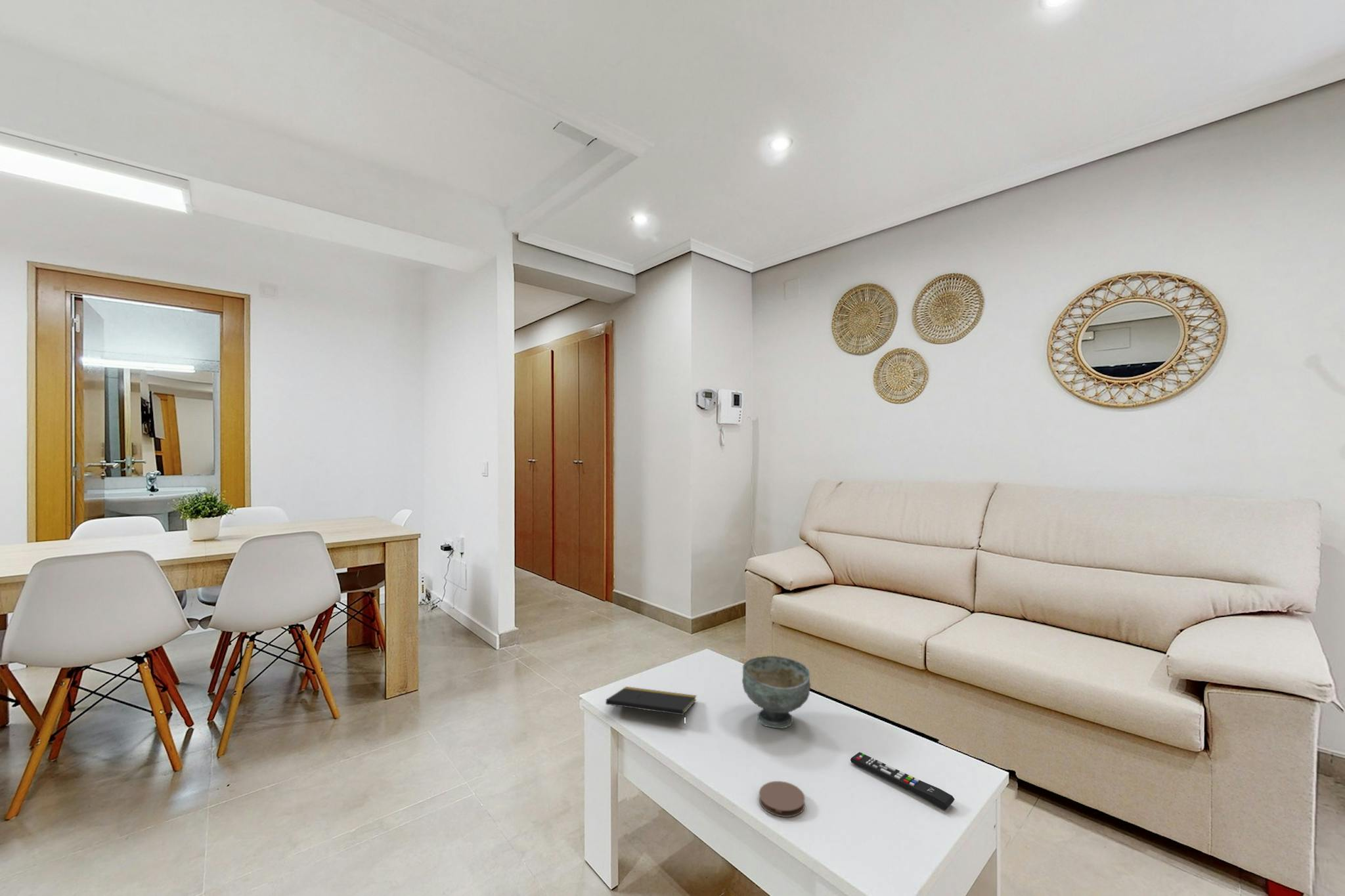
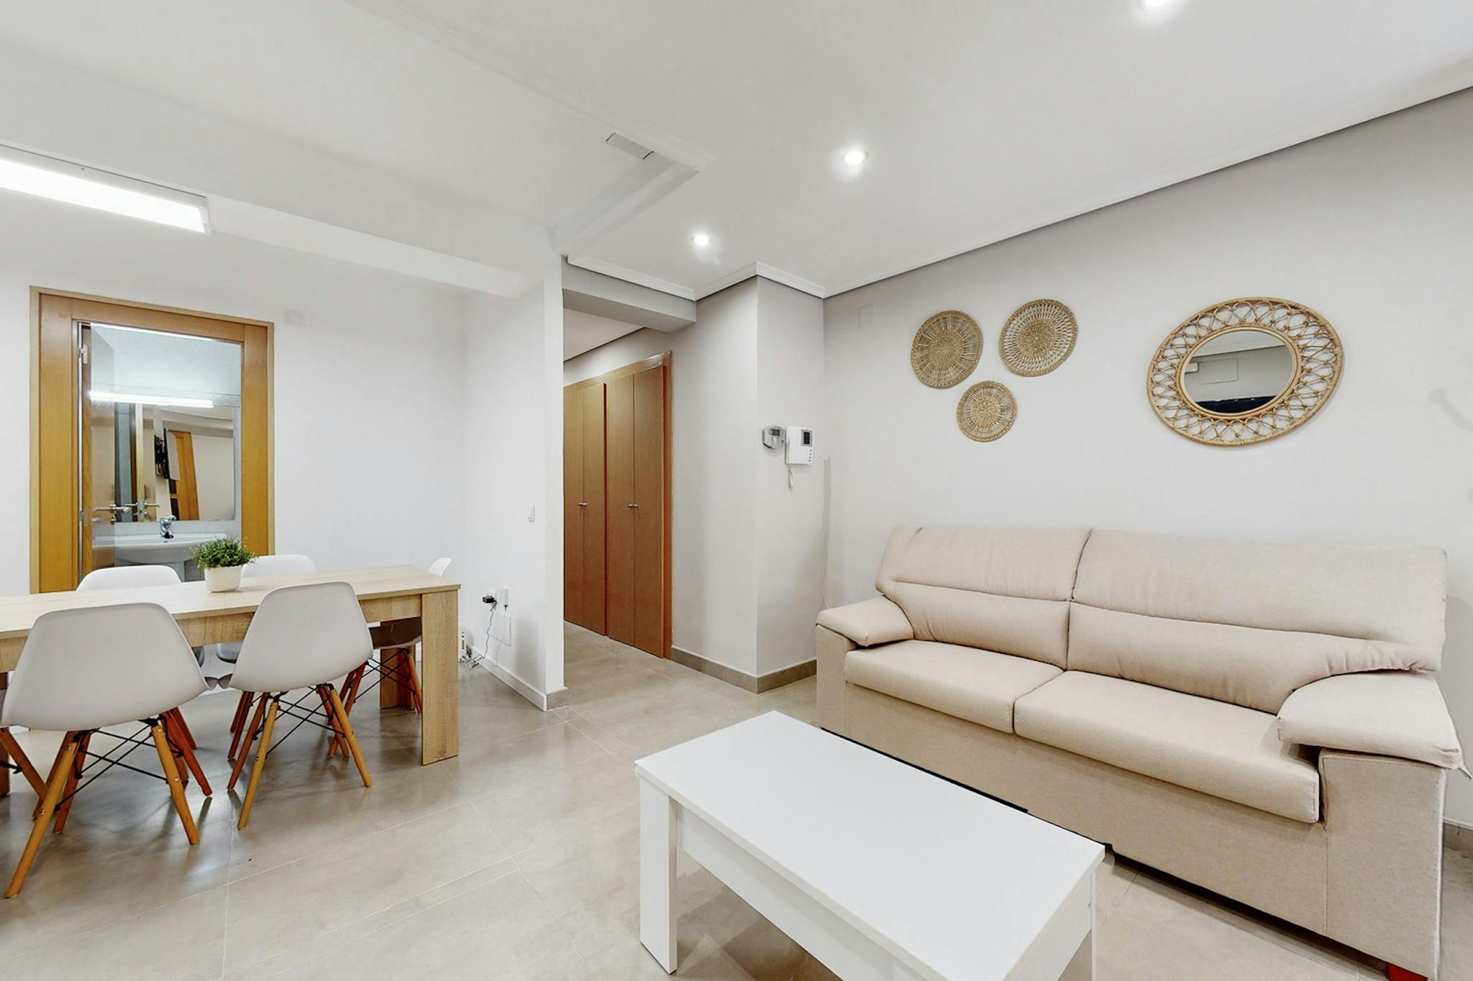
- coaster [759,780,806,818]
- bowl [741,655,811,729]
- notepad [605,686,697,727]
- remote control [850,752,956,811]
